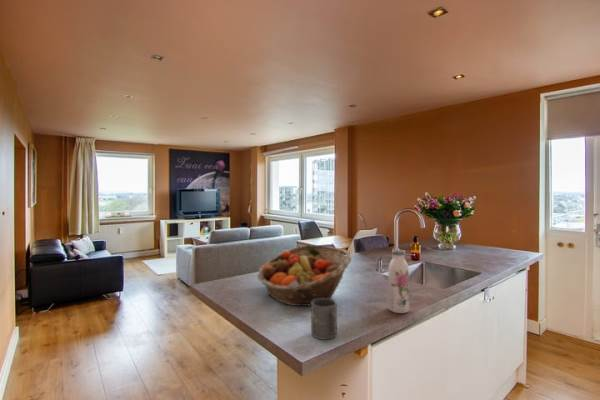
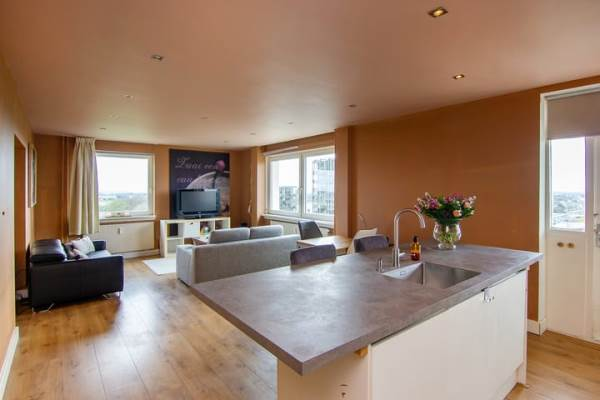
- mug [310,299,338,340]
- fruit basket [256,244,353,307]
- water bottle [387,249,410,314]
